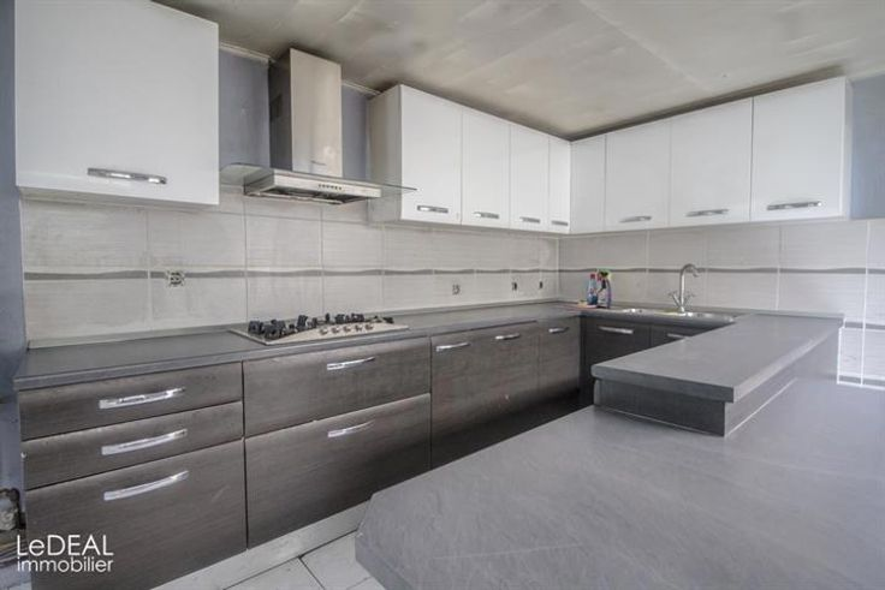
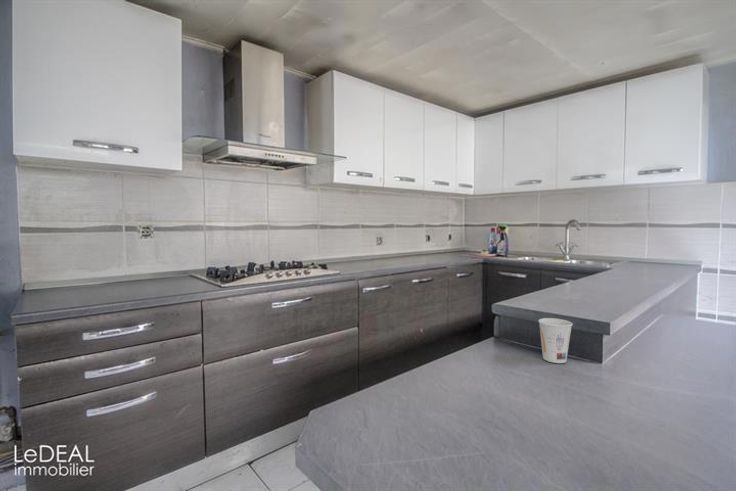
+ cup [537,317,574,364]
